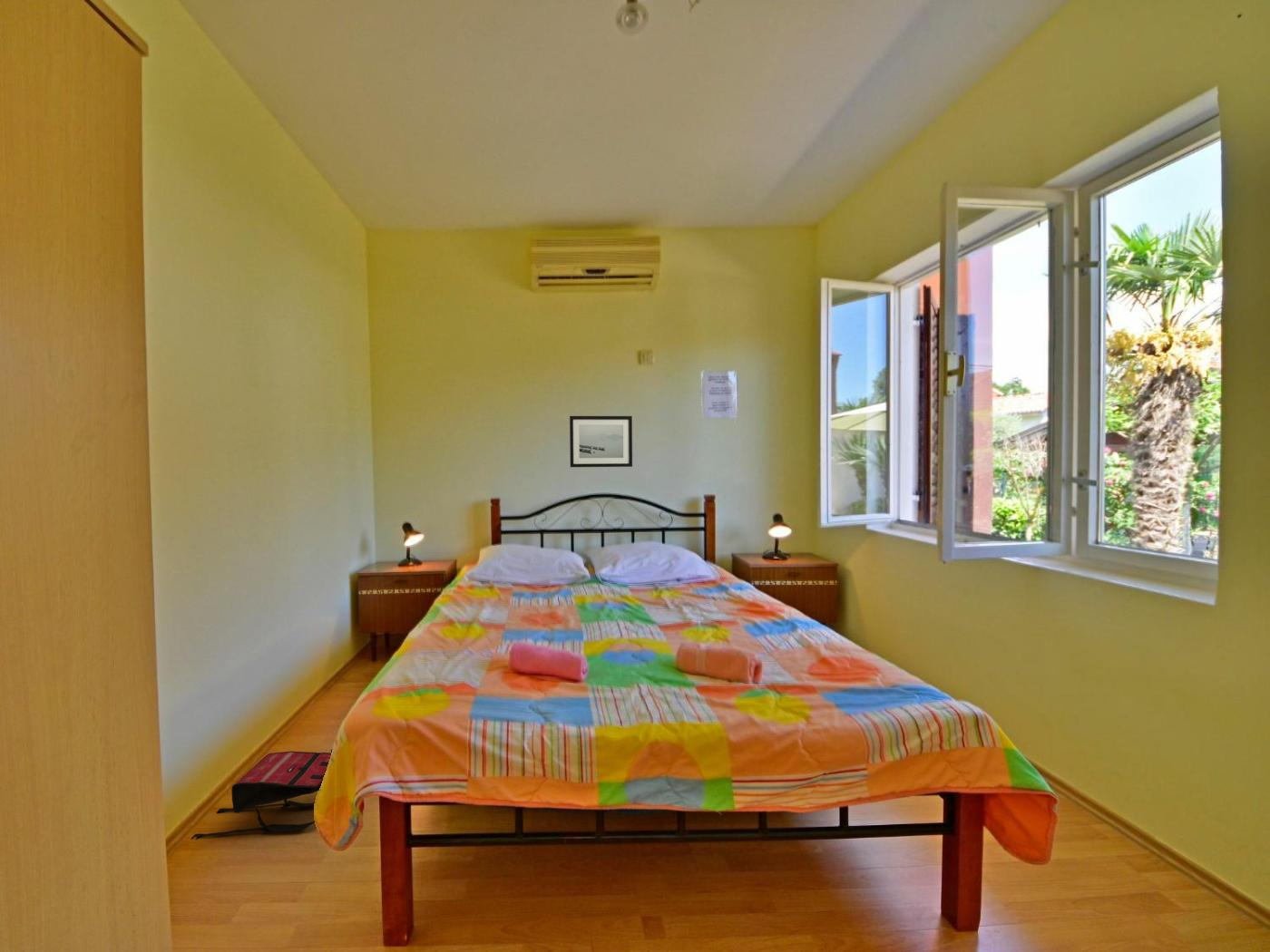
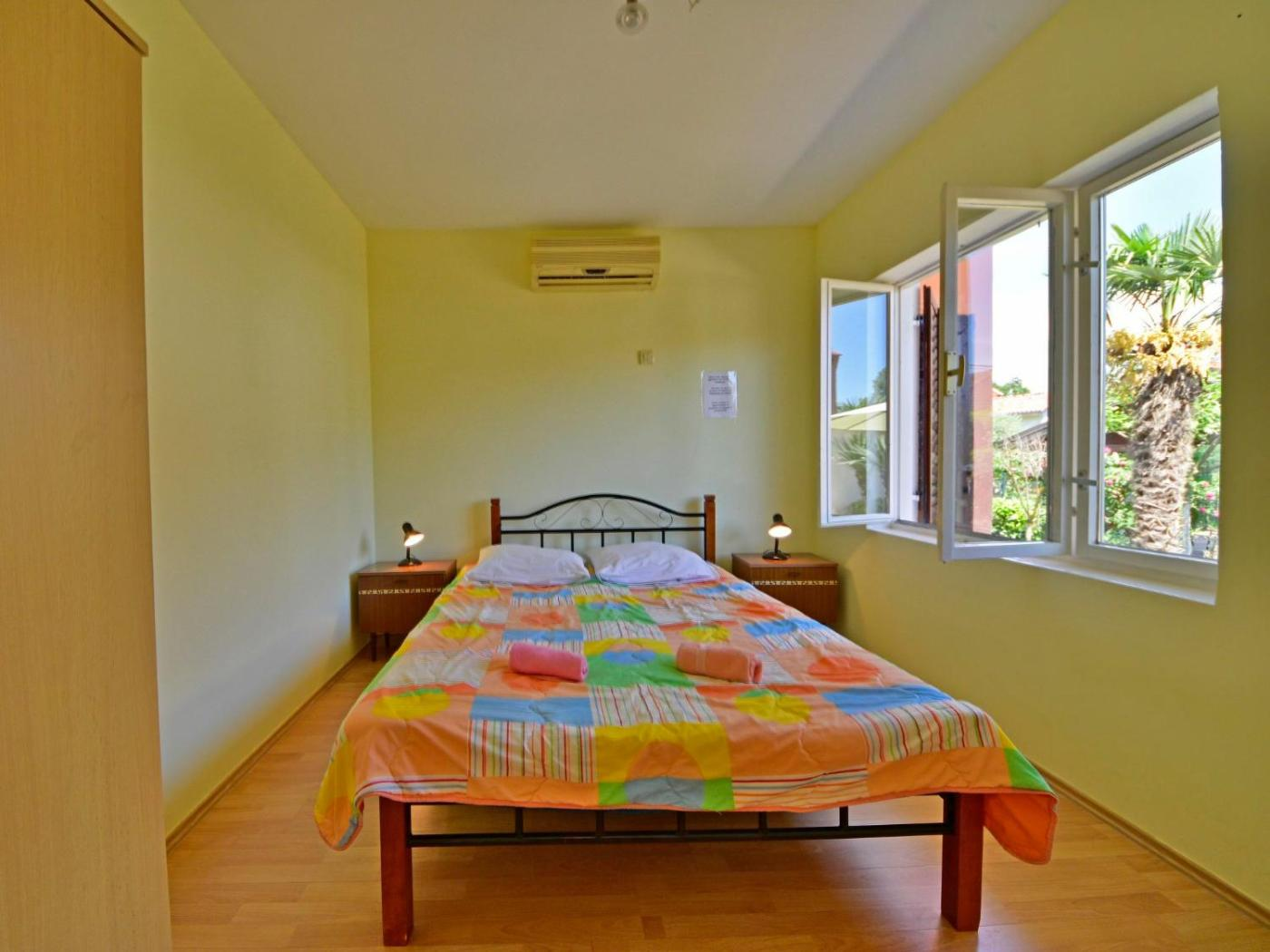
- backpack [190,749,333,840]
- wall art [569,415,633,468]
